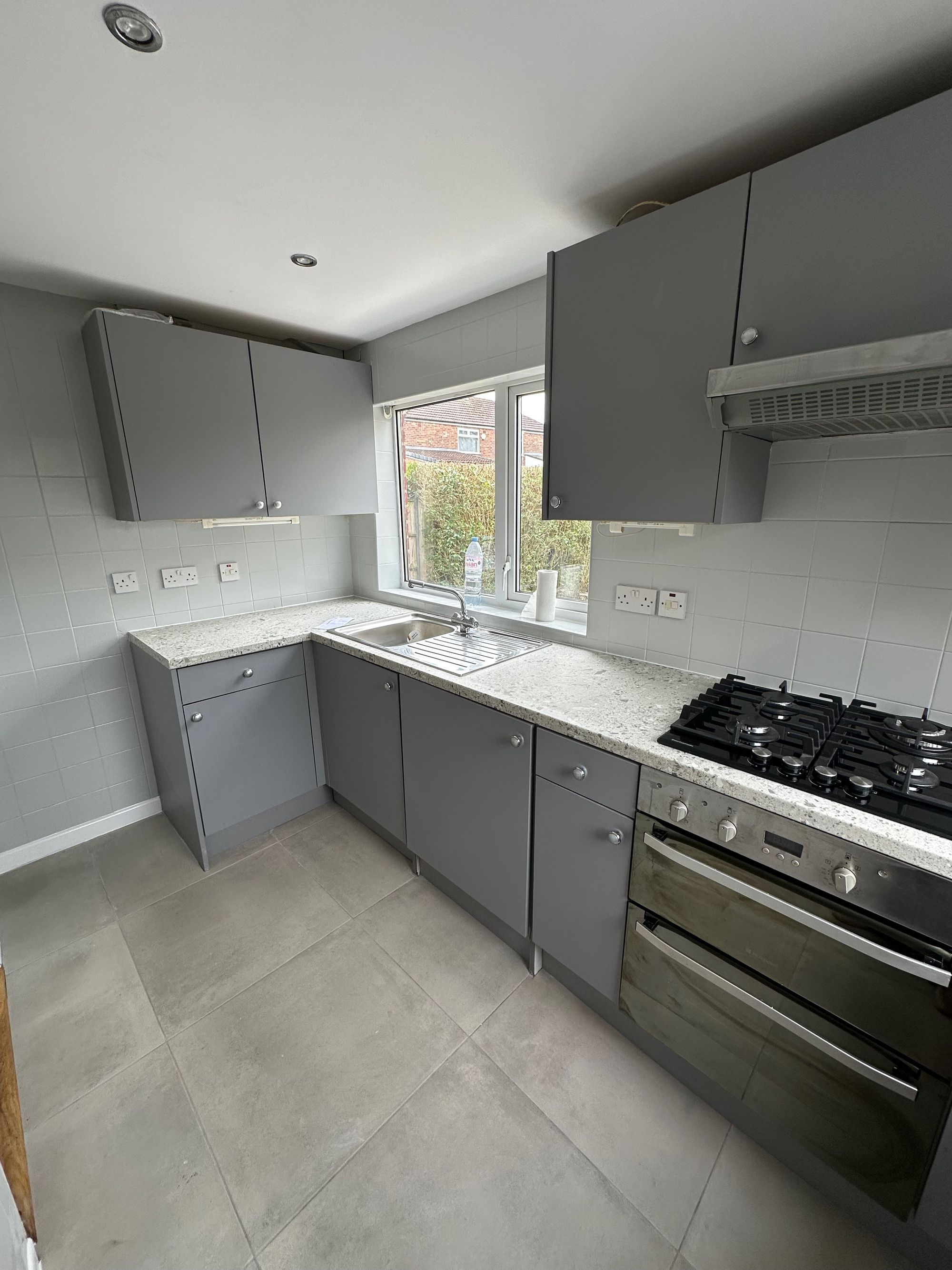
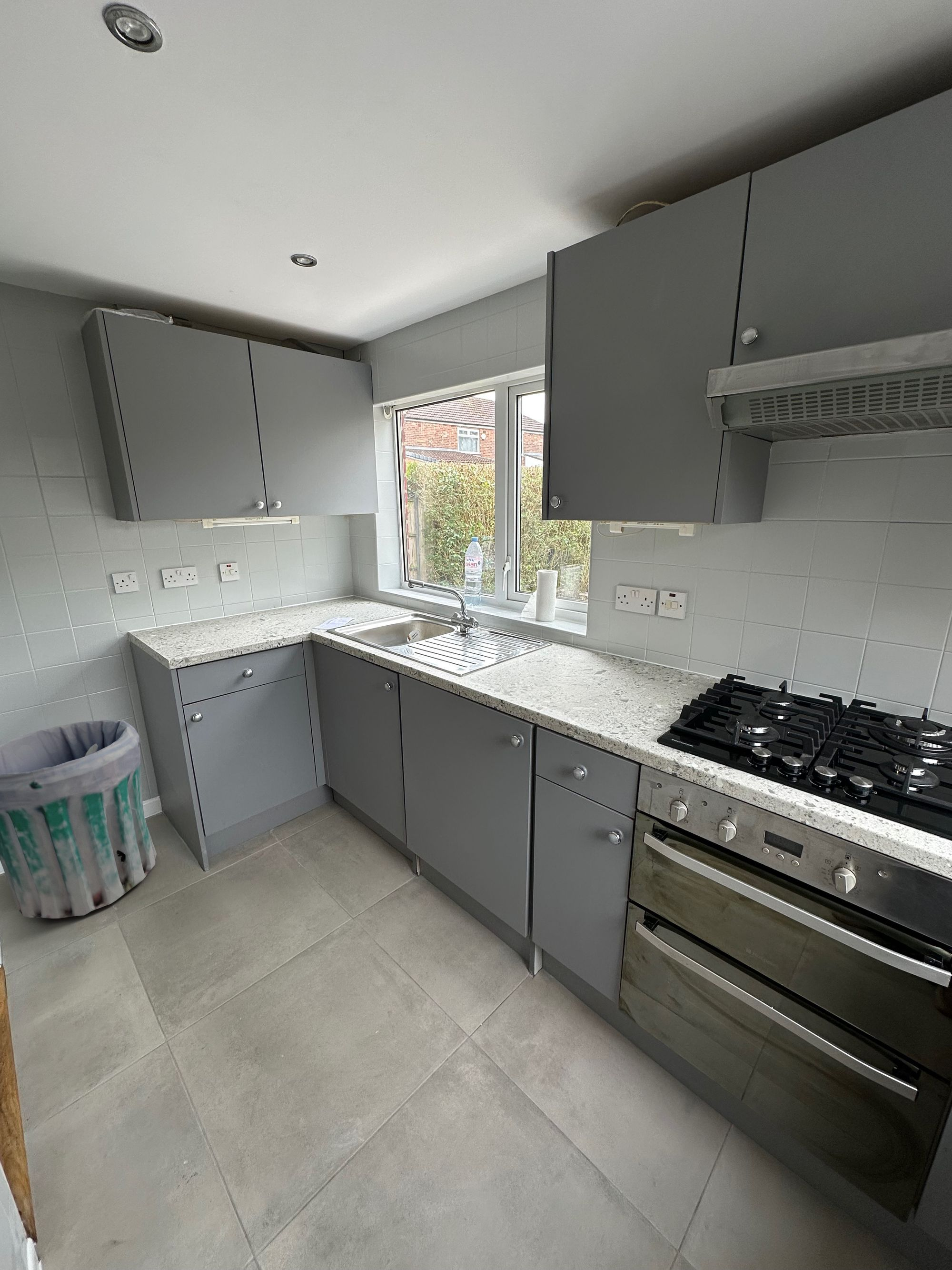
+ trash can [0,719,157,919]
